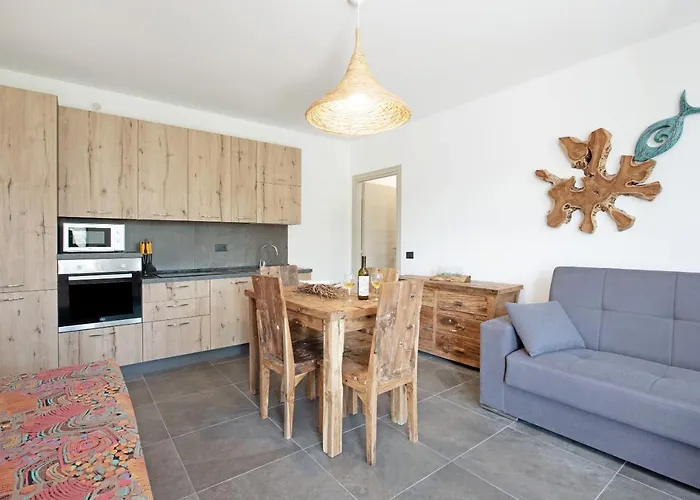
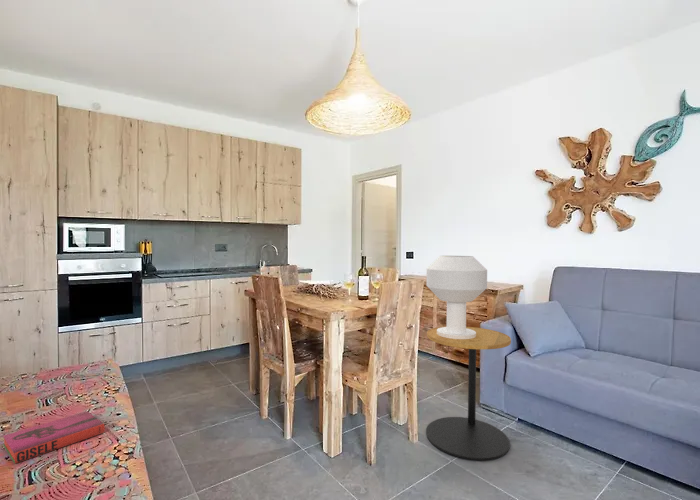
+ table lamp [425,255,488,339]
+ hardback book [2,410,105,465]
+ side table [425,326,512,461]
